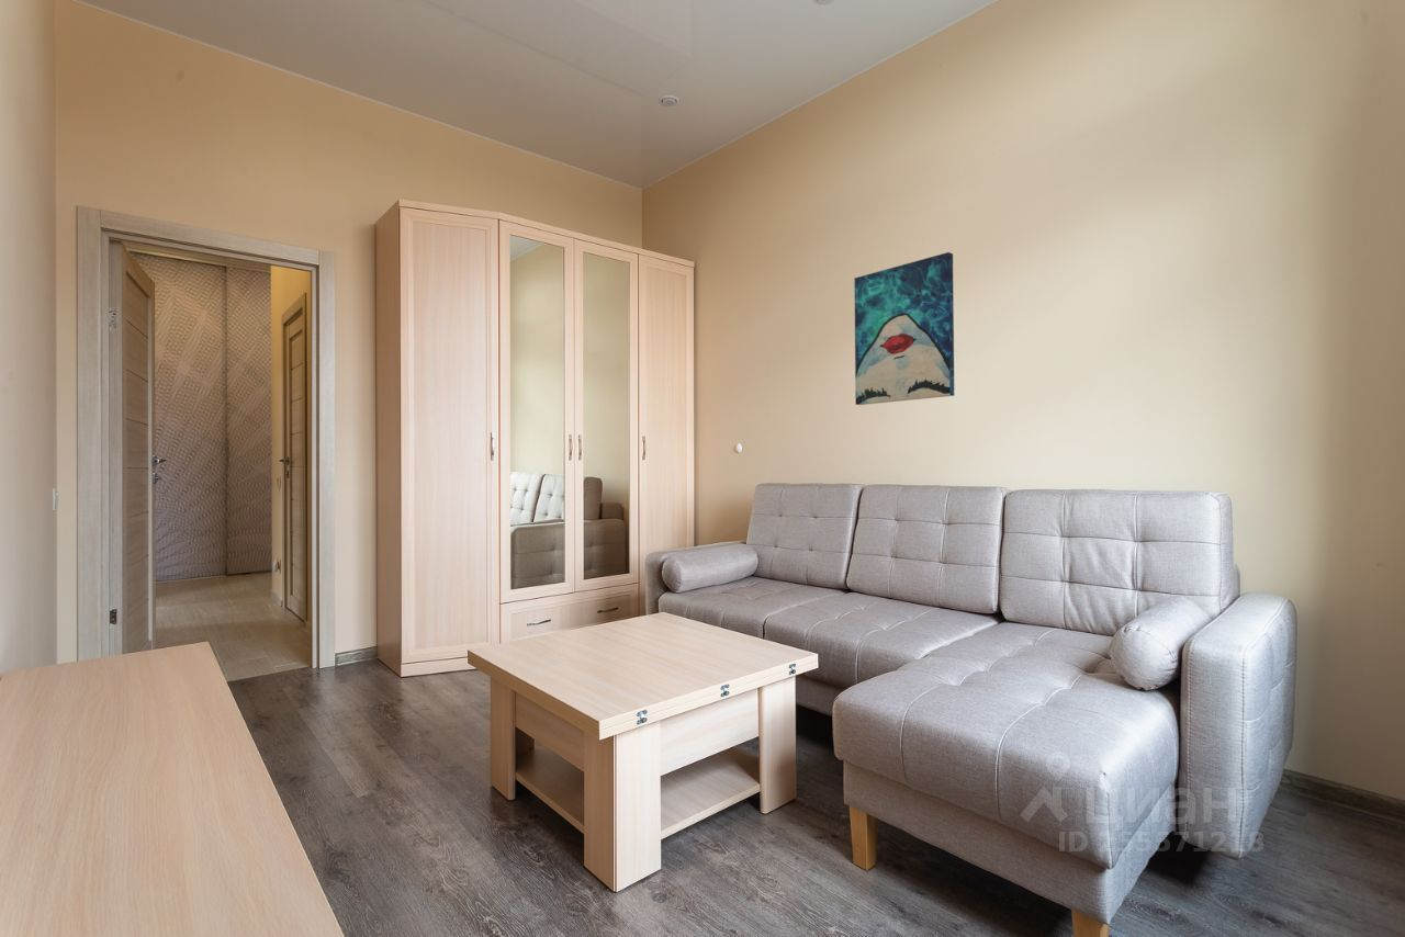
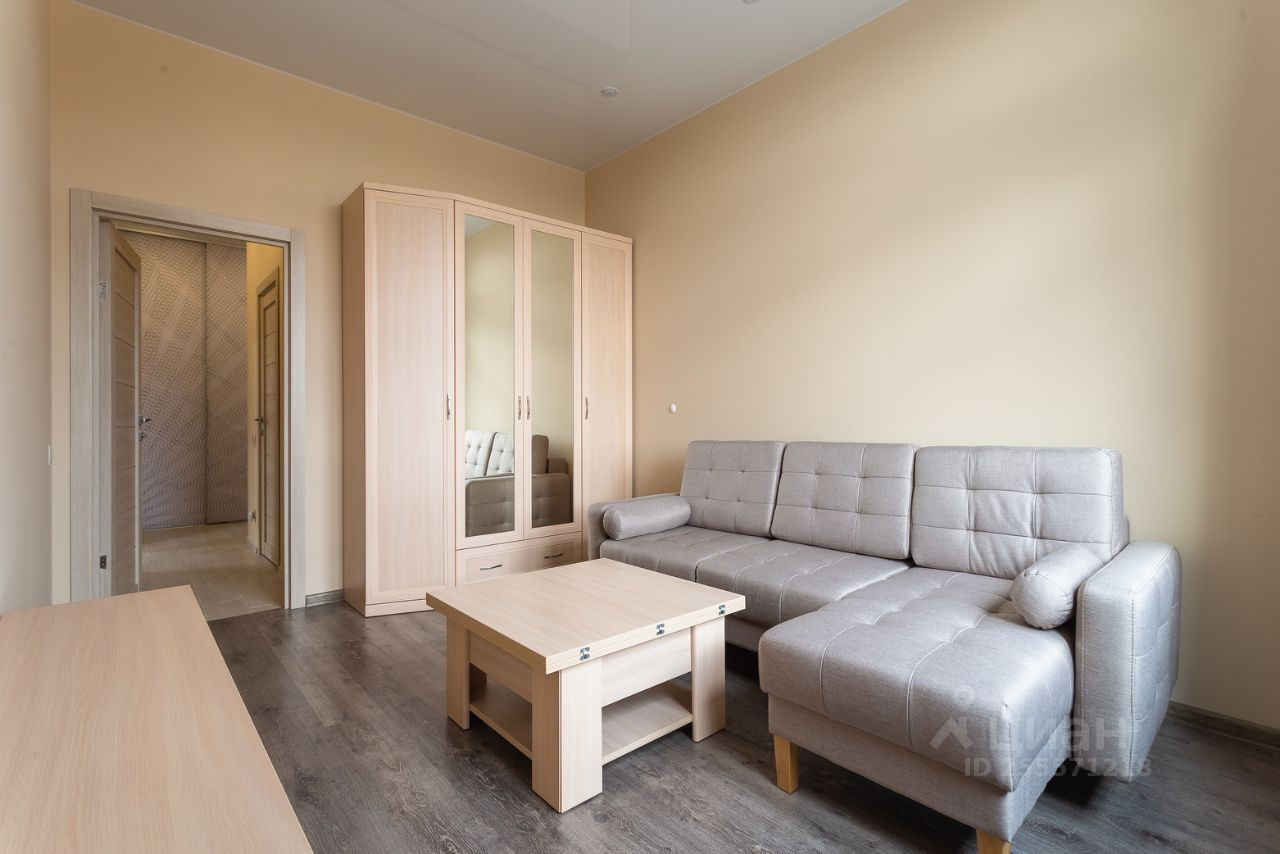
- wall art [853,251,955,406]
